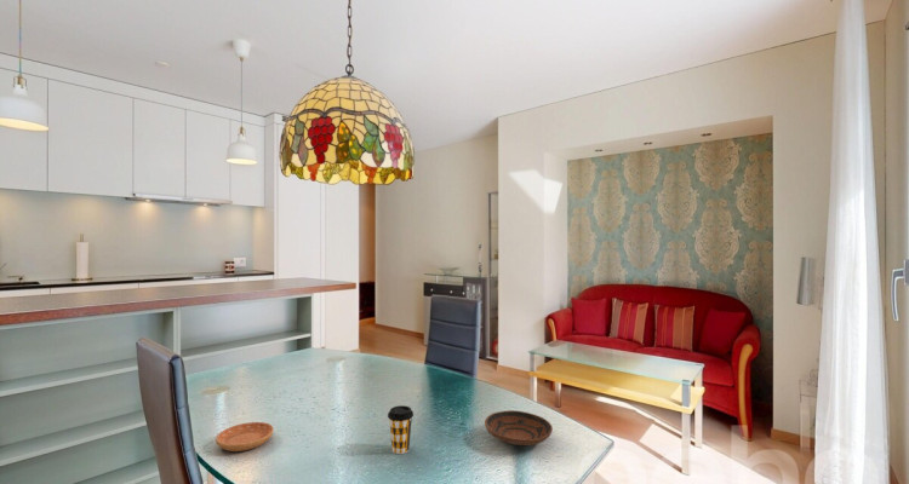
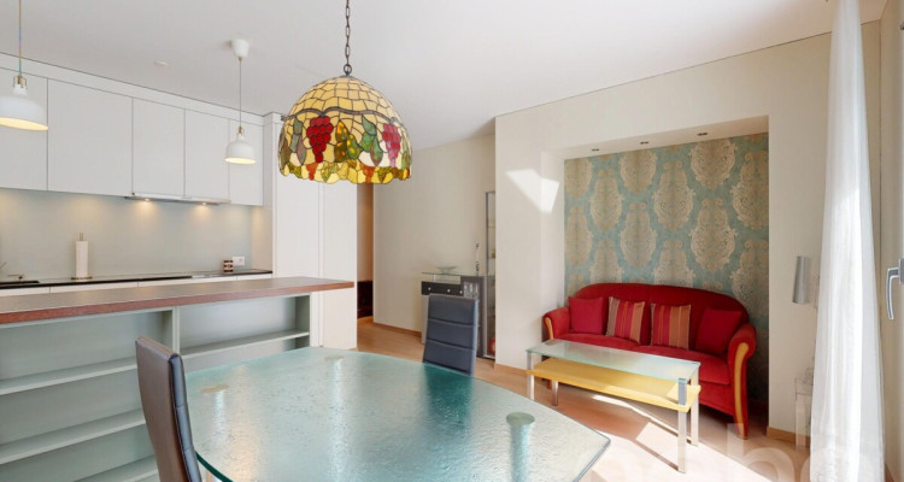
- coffee cup [387,404,415,455]
- bowl [484,409,554,446]
- saucer [215,421,275,453]
